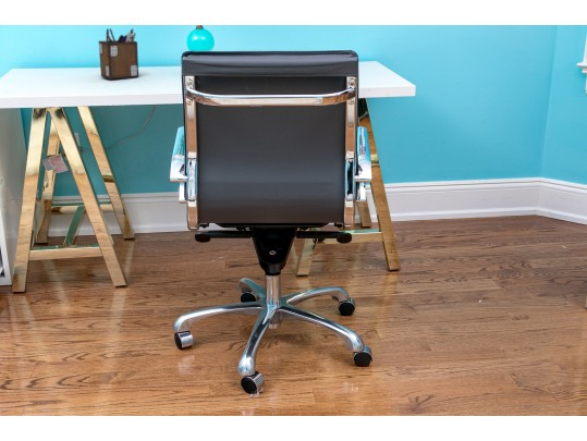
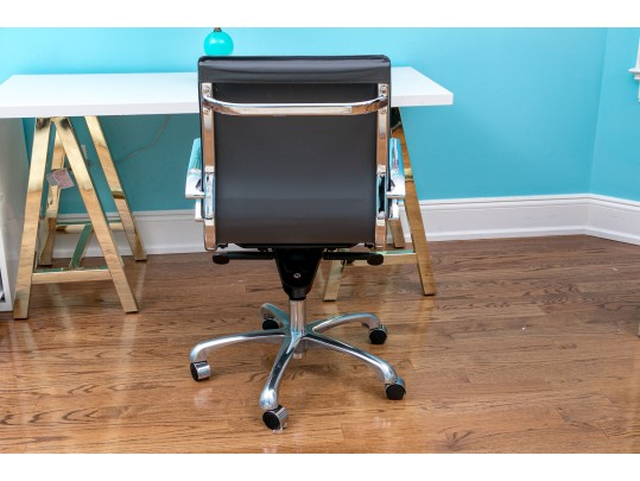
- desk organizer [98,27,139,81]
